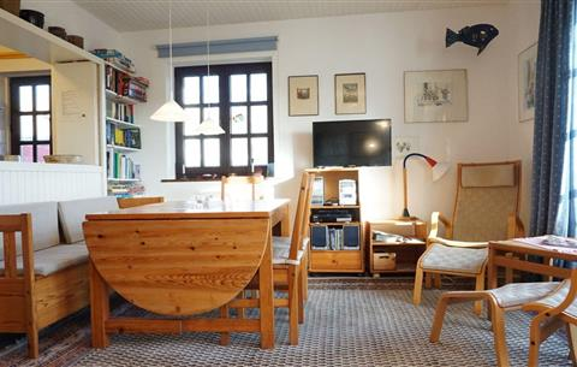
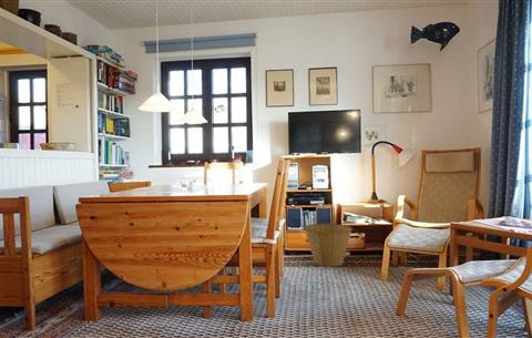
+ basket [303,223,354,267]
